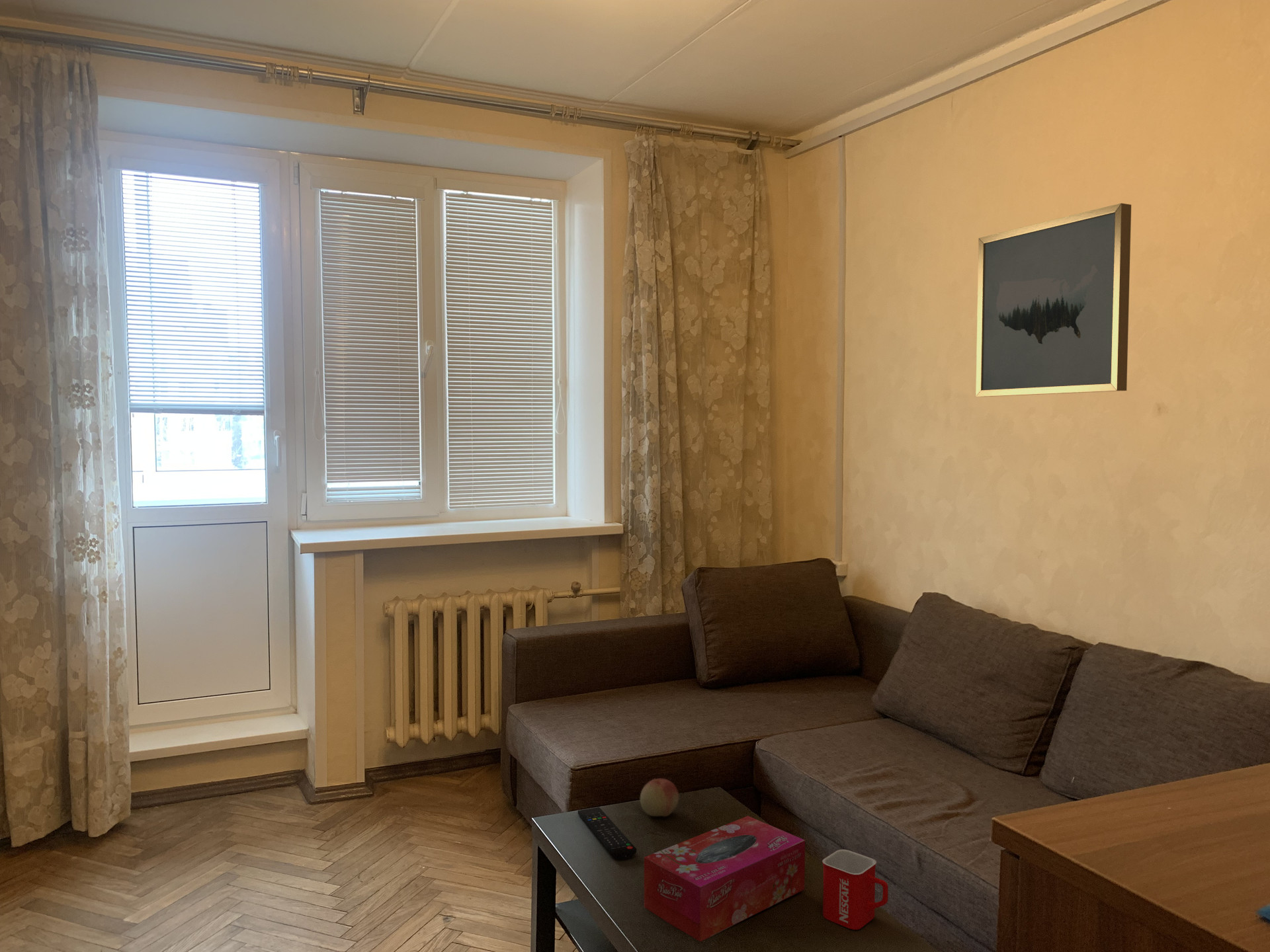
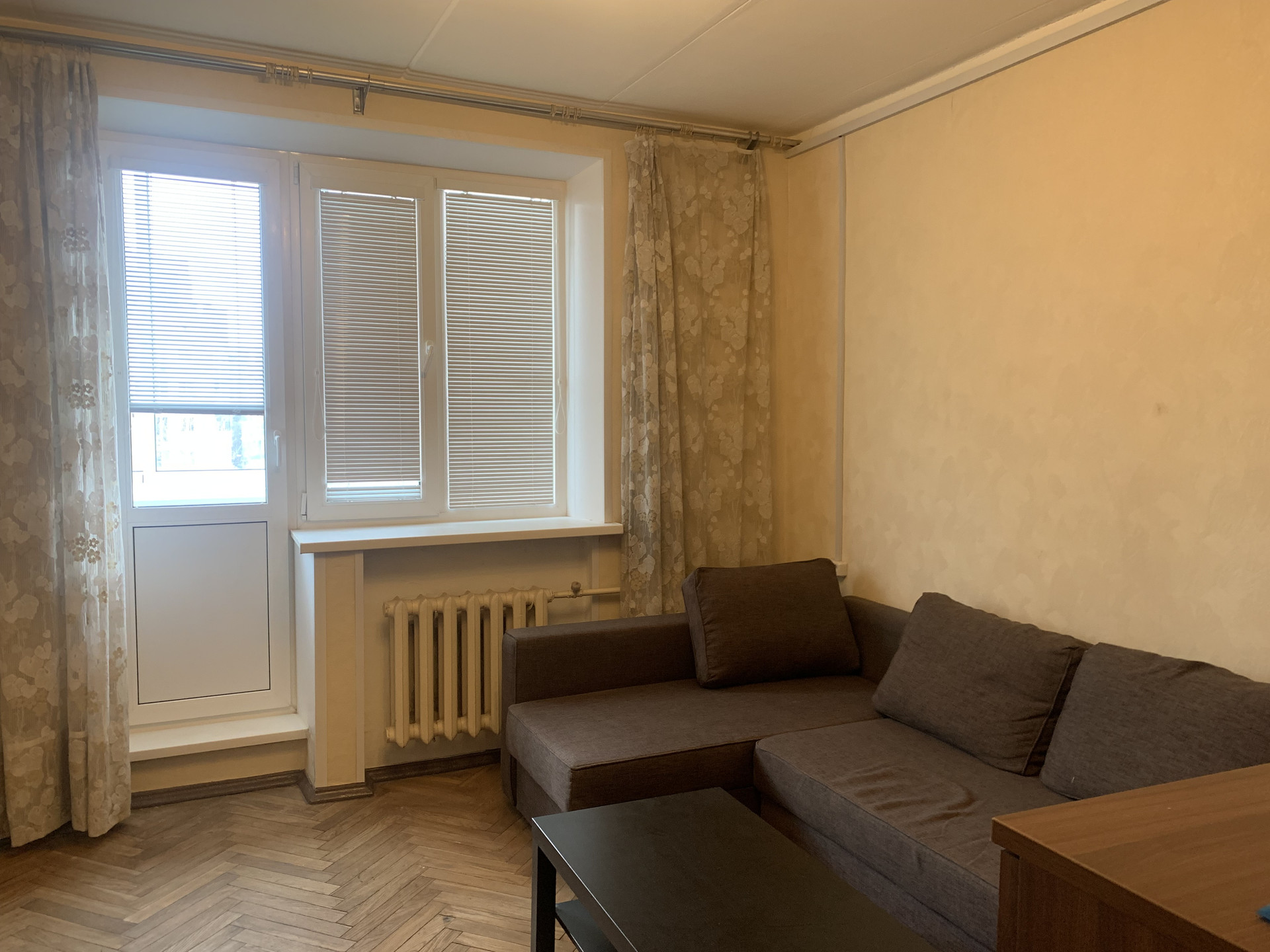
- wall art [975,203,1132,397]
- tissue box [644,815,806,943]
- remote control [577,807,637,859]
- fruit [640,778,679,817]
- mug [822,849,889,930]
